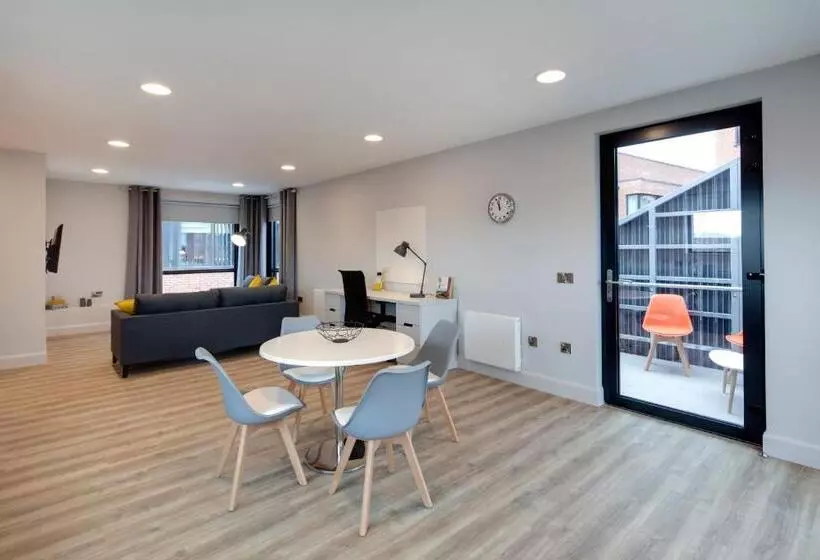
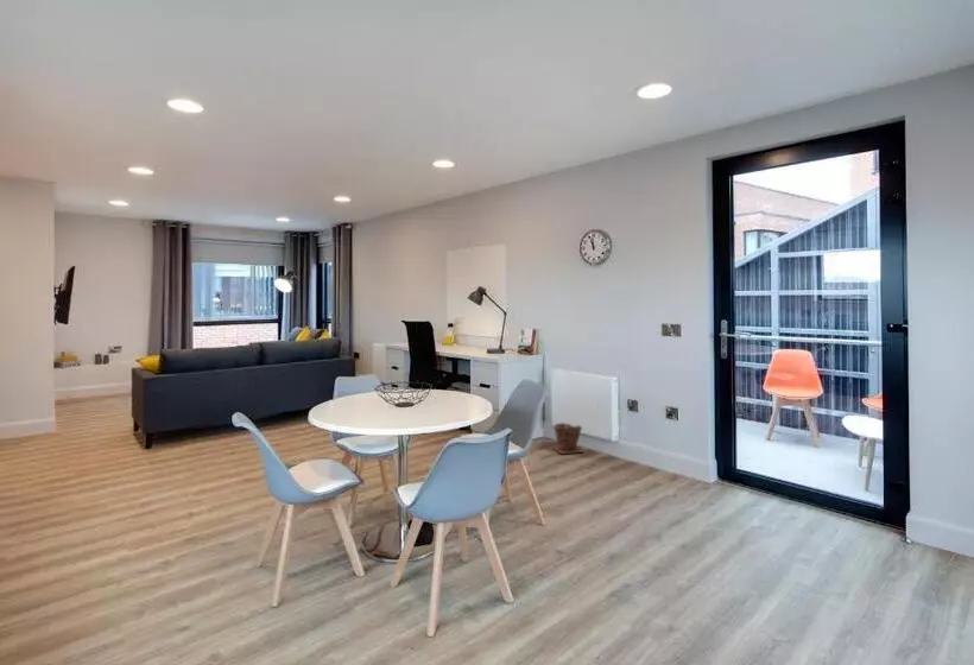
+ plant pot [551,422,586,455]
